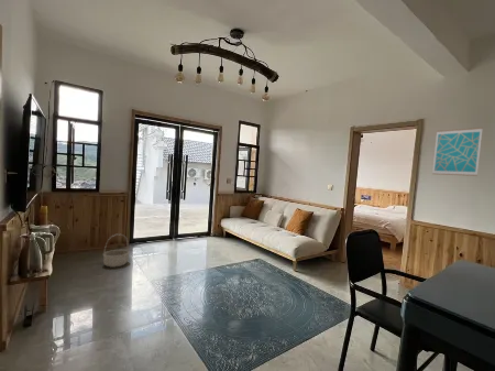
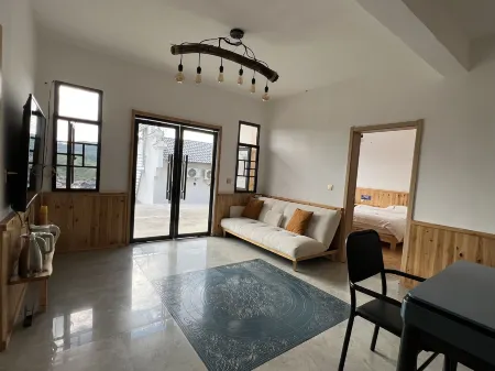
- wall art [431,127,484,177]
- basket [102,232,131,269]
